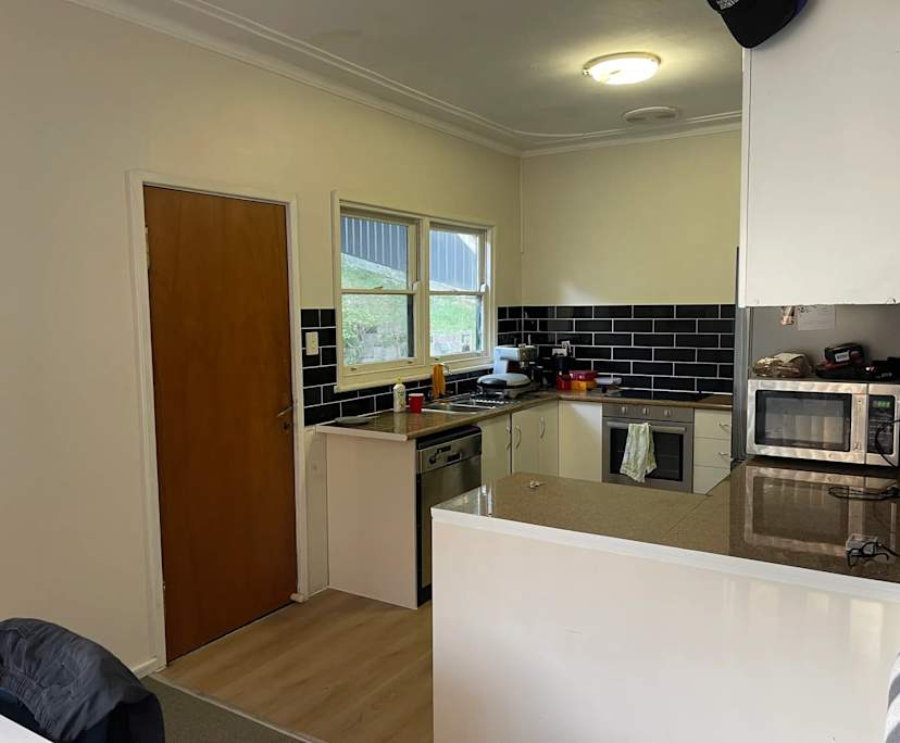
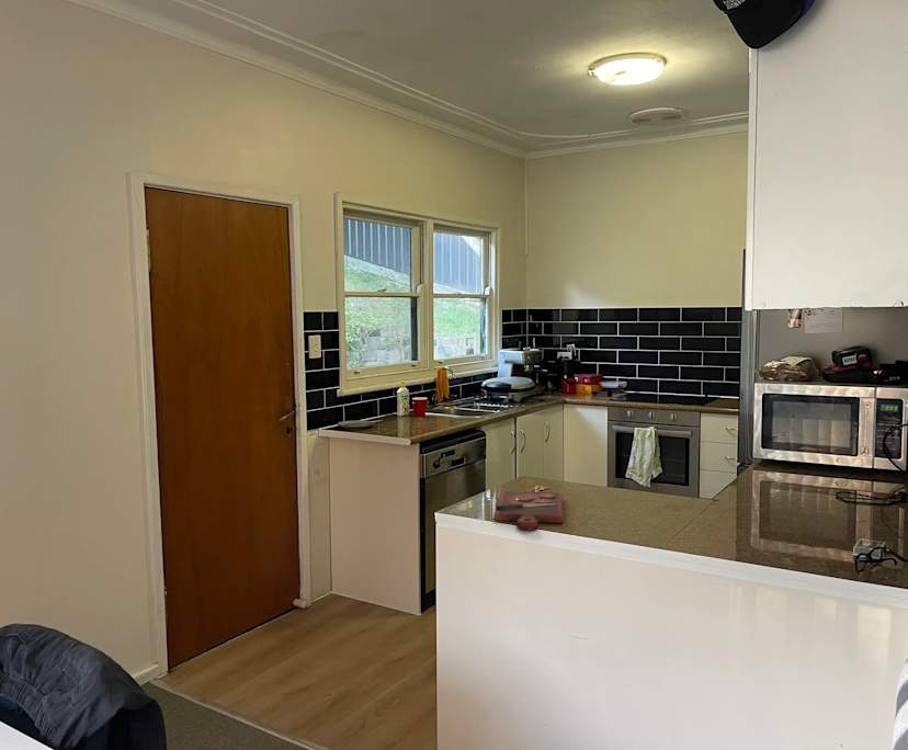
+ cutting board [492,490,564,531]
